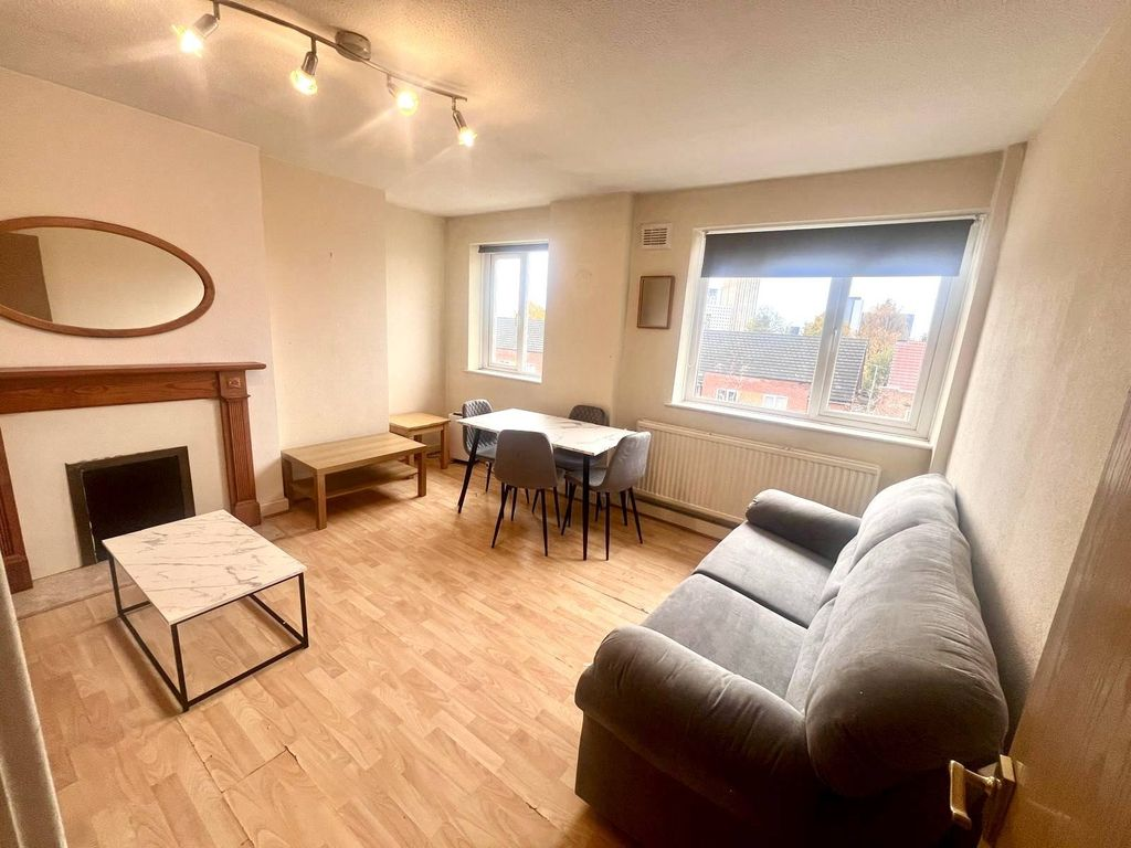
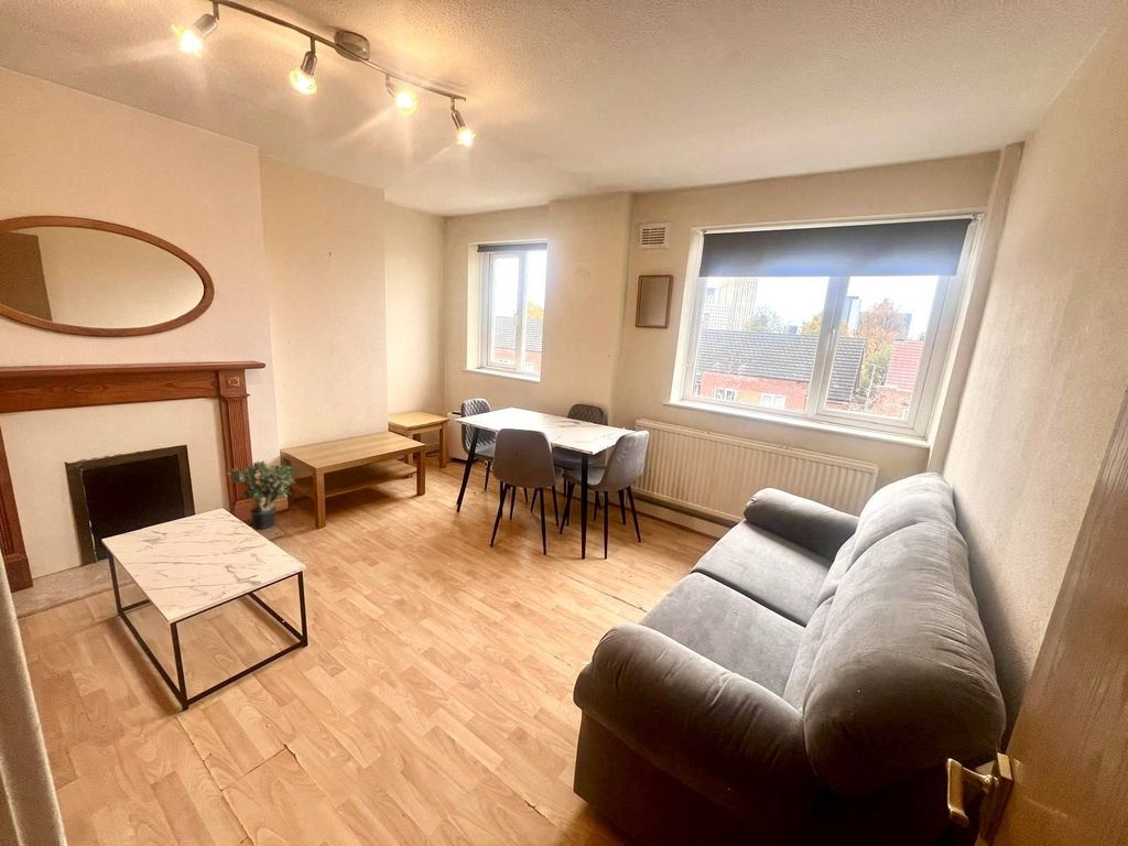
+ potted plant [226,459,296,530]
